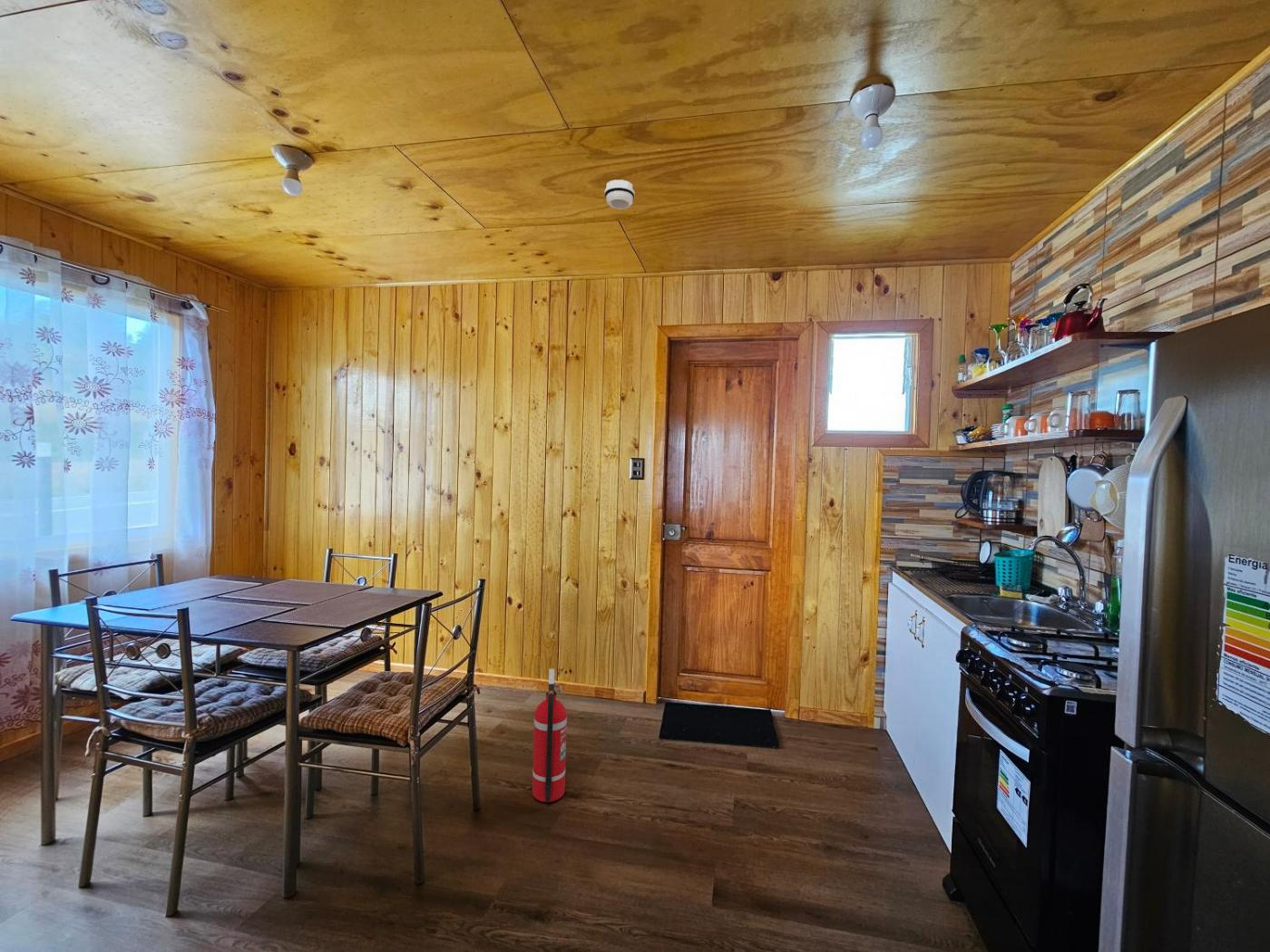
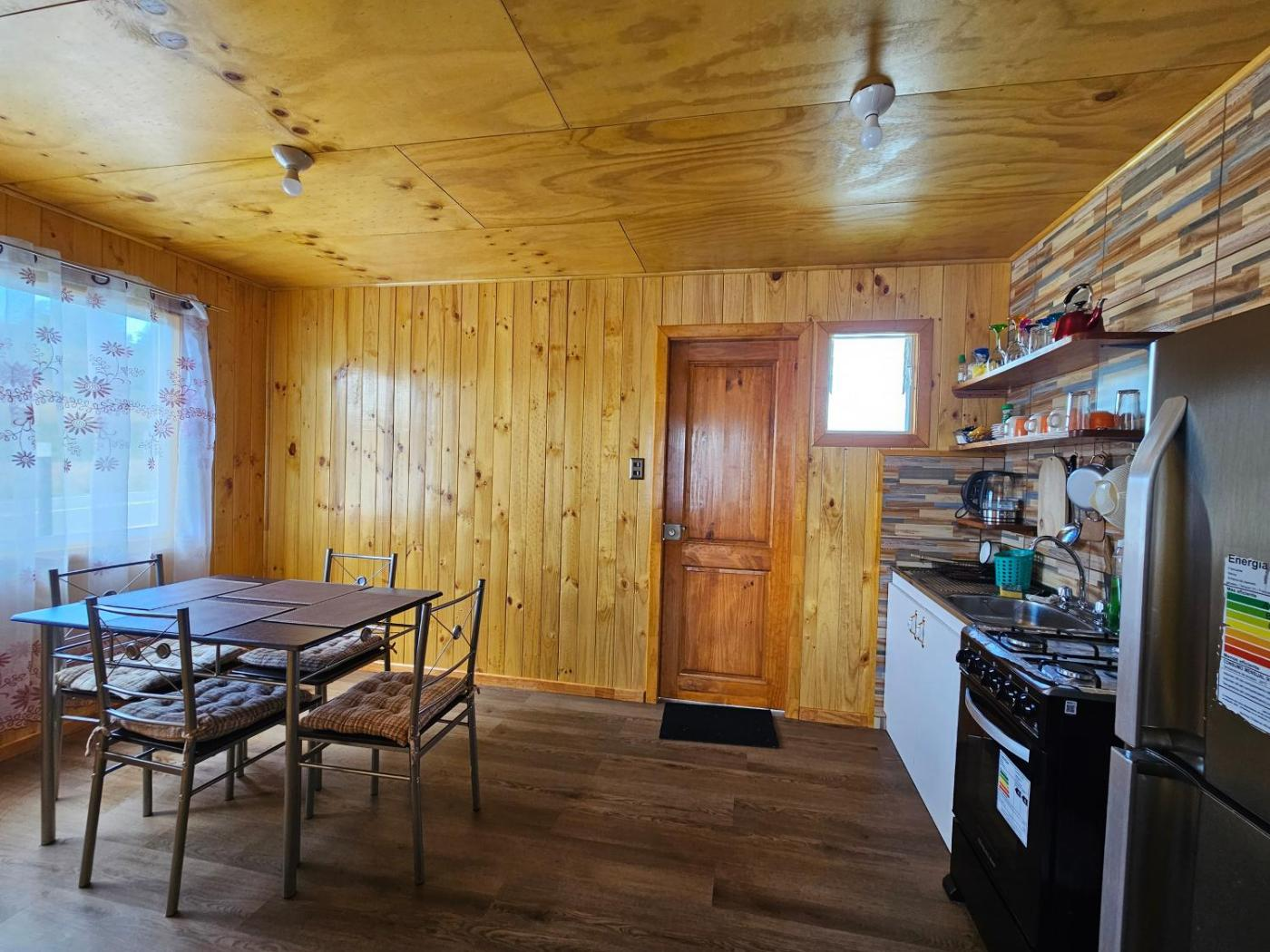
- fire extinguisher [532,668,568,803]
- smoke detector [603,179,636,210]
